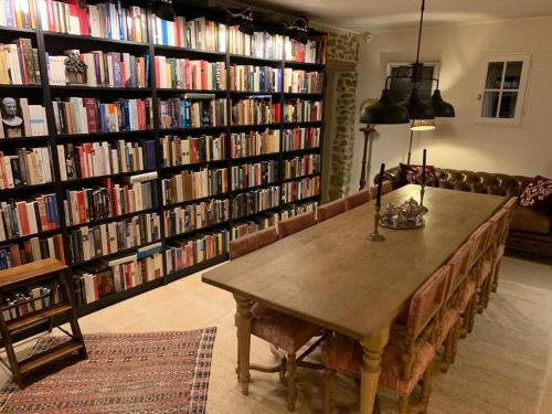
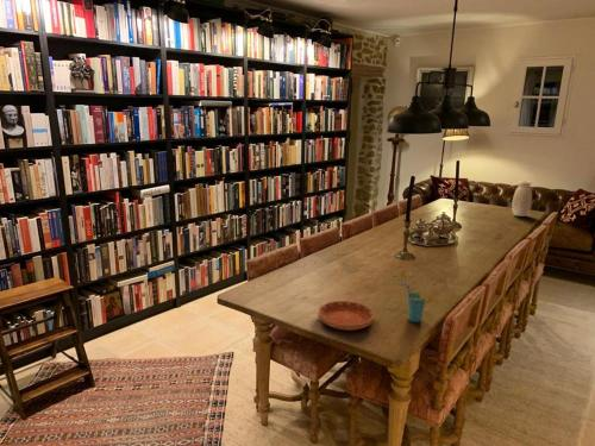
+ cup [397,282,432,323]
+ vase [511,180,533,218]
+ saucer [318,300,375,332]
